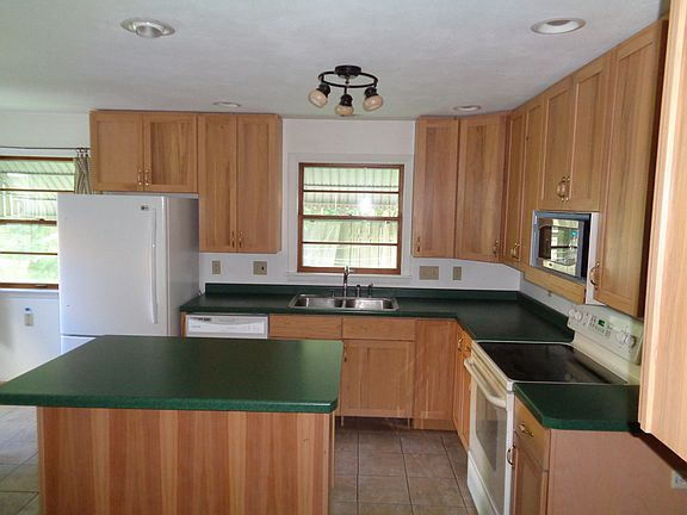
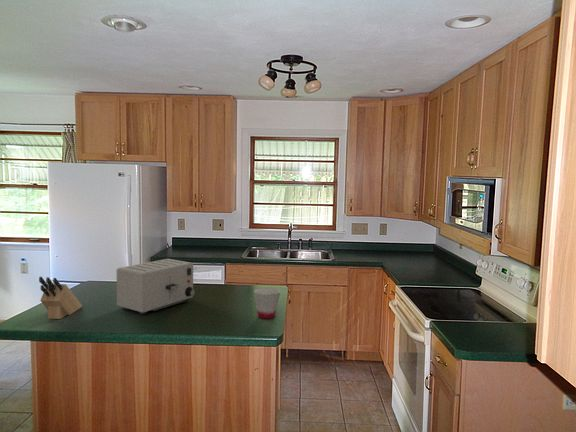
+ cup [253,287,281,320]
+ knife block [38,276,83,320]
+ toaster [116,258,196,315]
